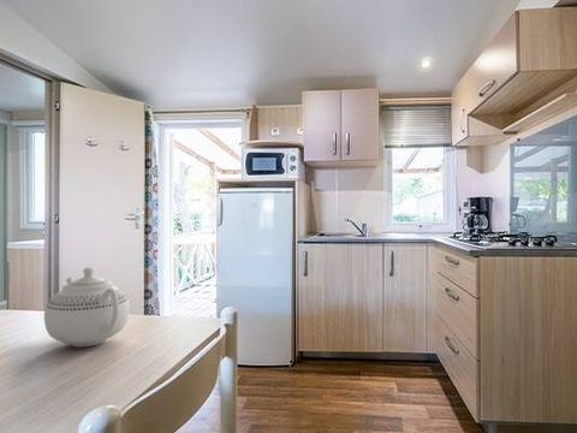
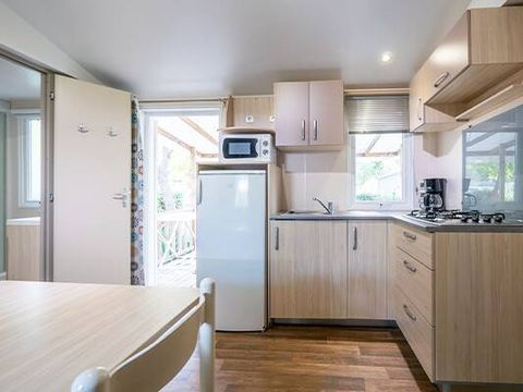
- teapot [43,266,131,348]
